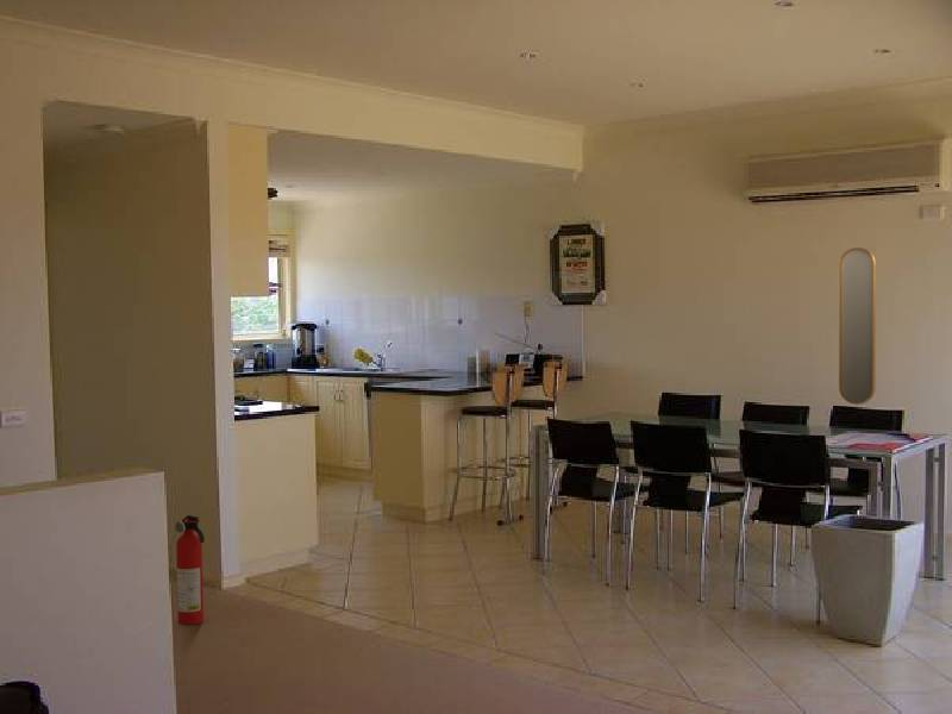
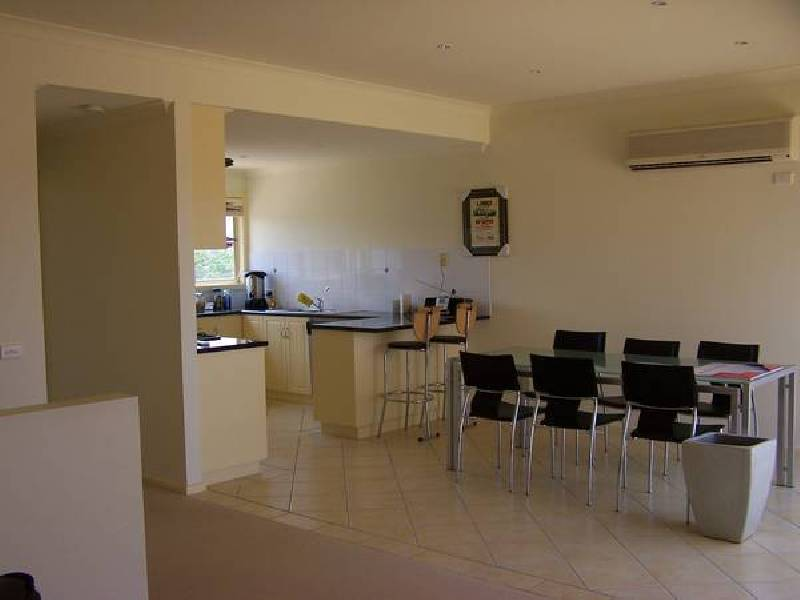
- home mirror [838,246,877,406]
- fire extinguisher [174,514,206,626]
